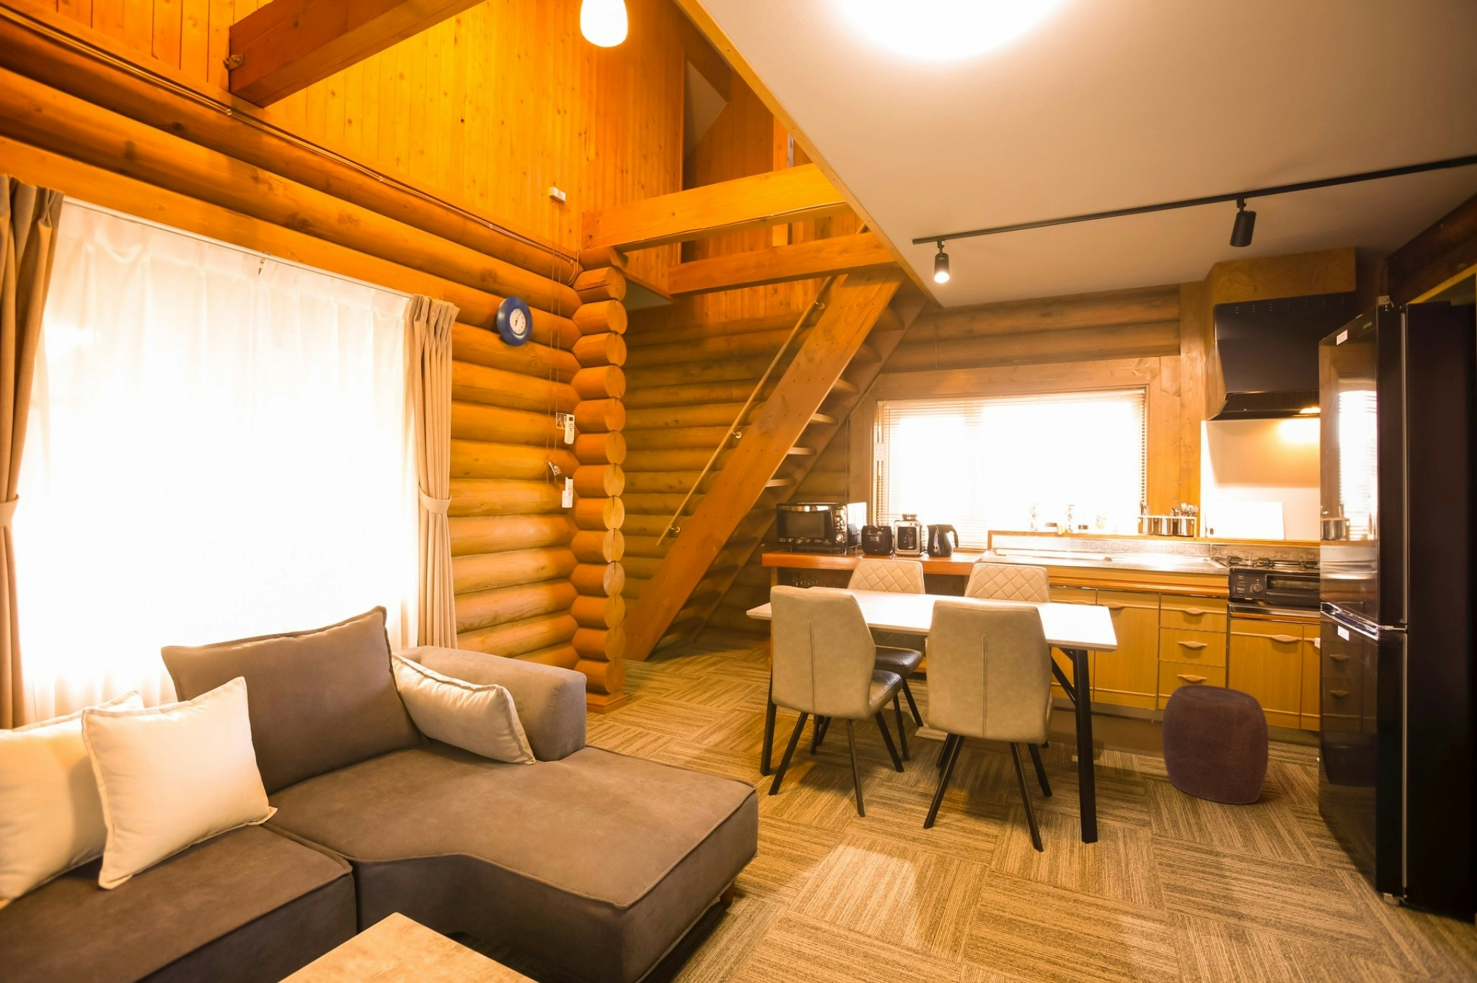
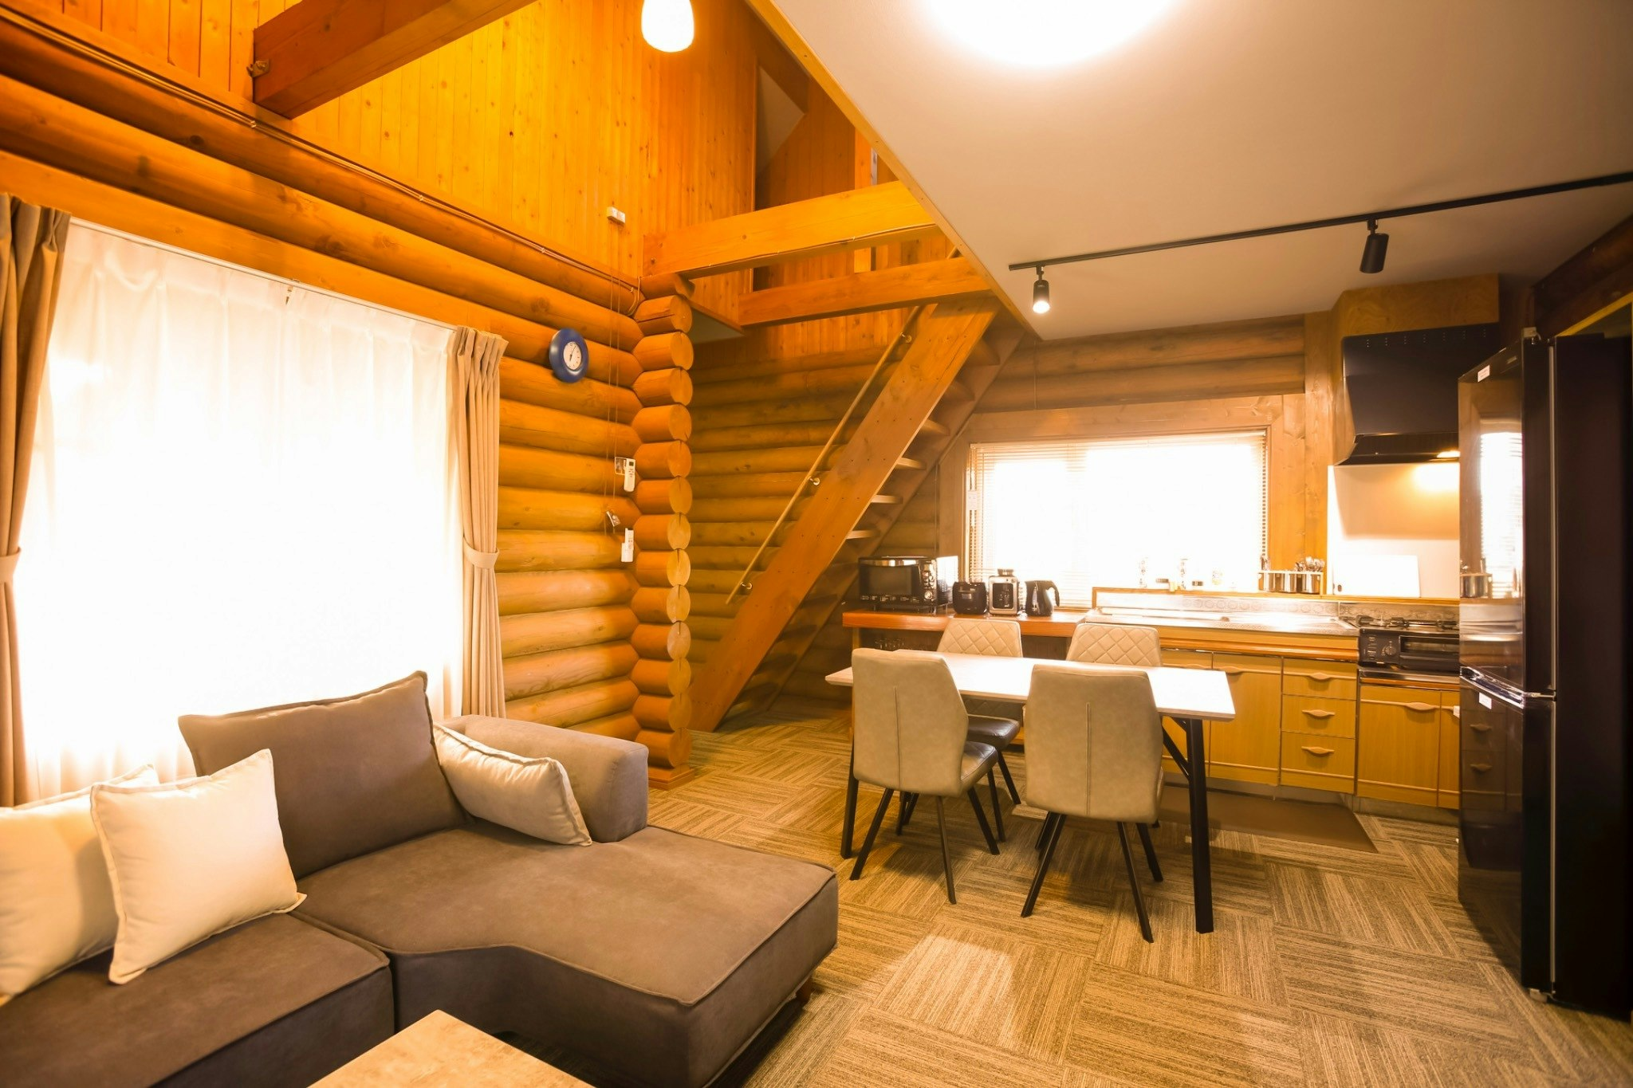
- stool [1161,685,1269,805]
